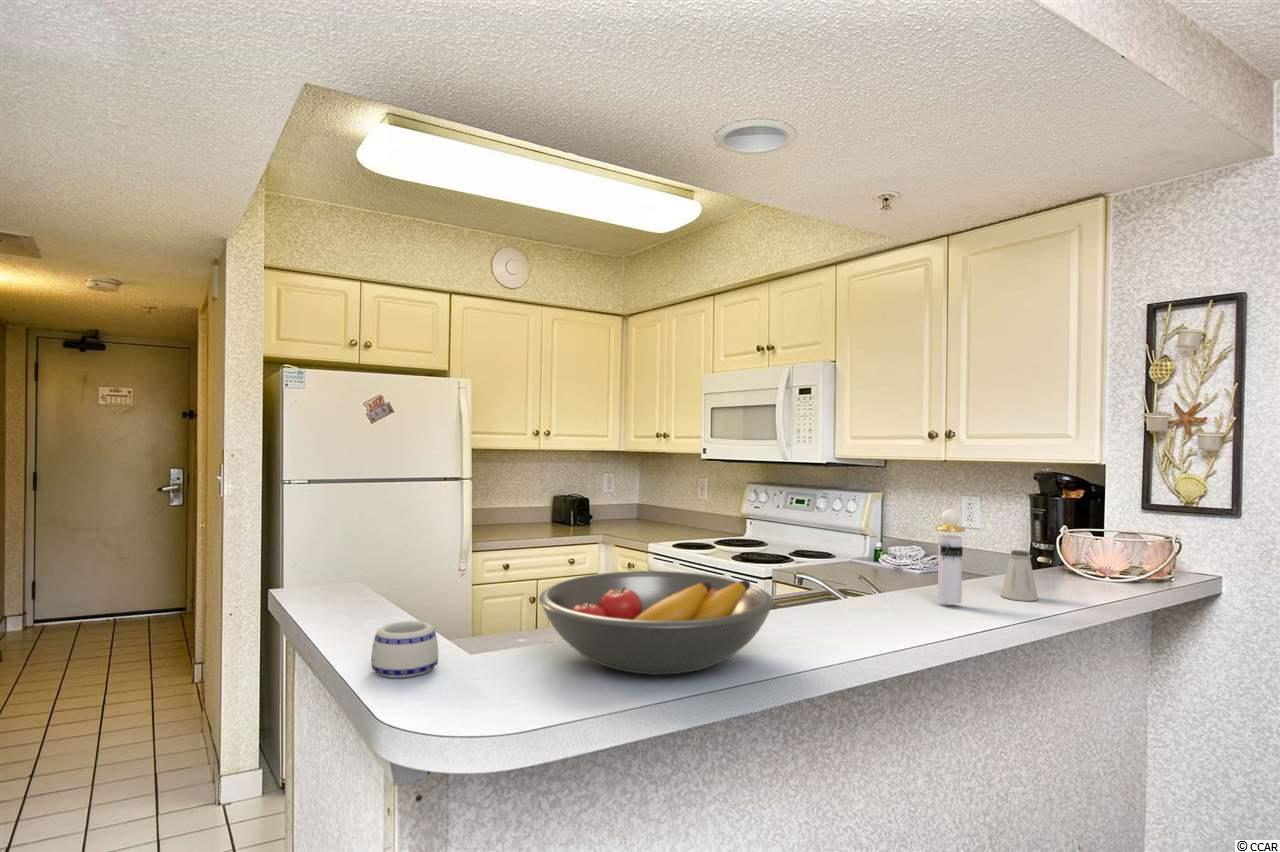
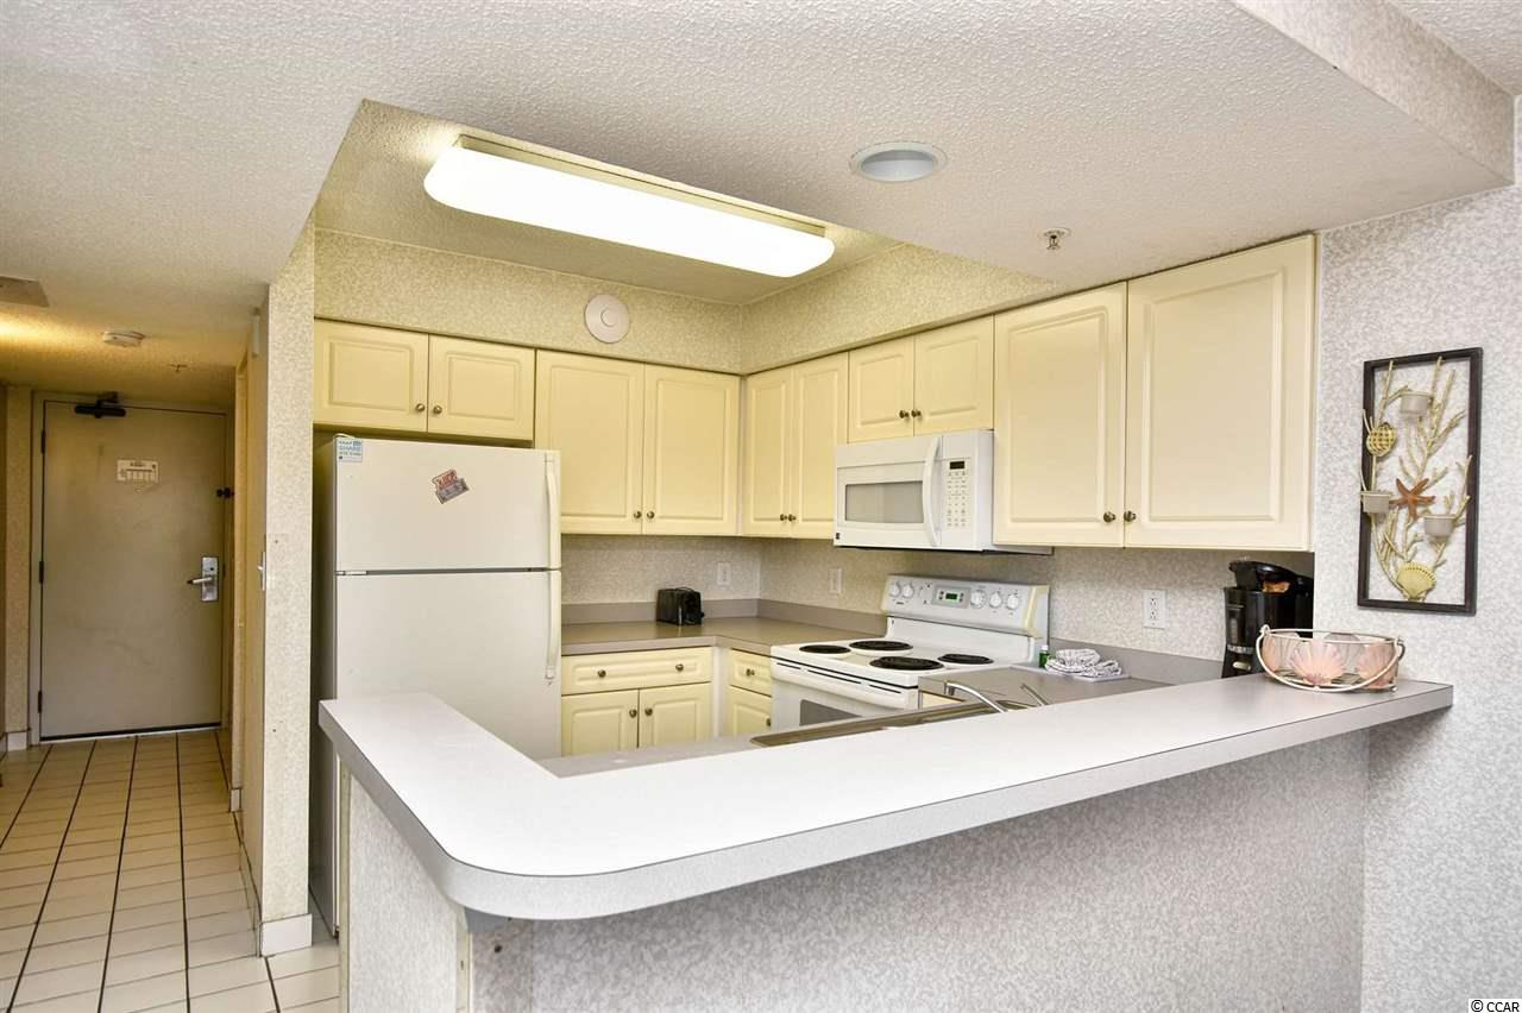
- perfume bottle [934,508,966,605]
- saltshaker [1000,549,1039,602]
- fruit bowl [538,570,775,676]
- mug [370,620,440,679]
